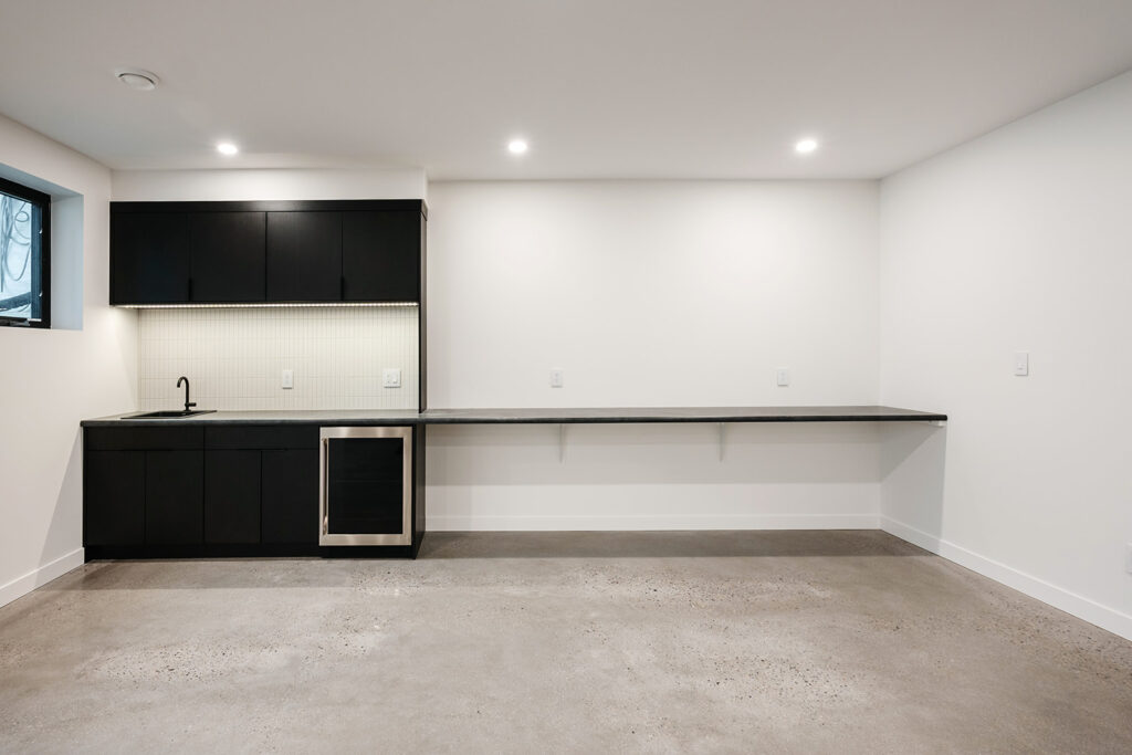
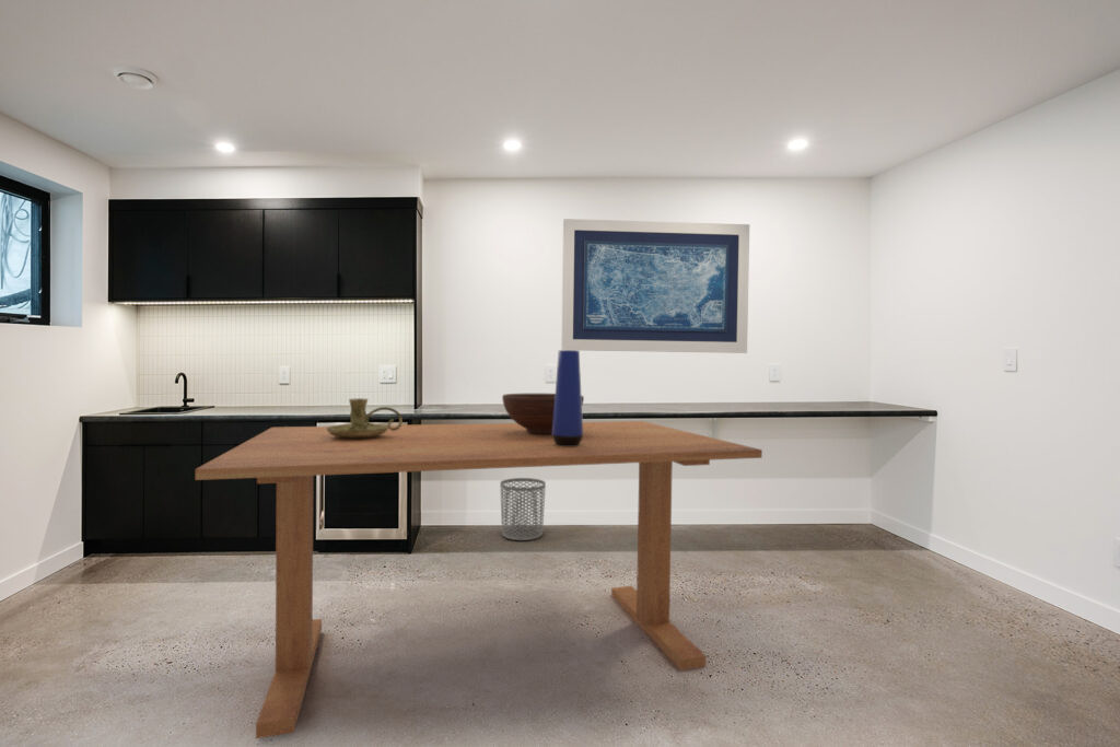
+ dining table [195,420,763,739]
+ wall art [560,218,750,354]
+ vase [552,349,584,446]
+ fruit bowl [501,393,585,434]
+ waste bin [499,477,547,541]
+ candle holder [327,397,404,439]
